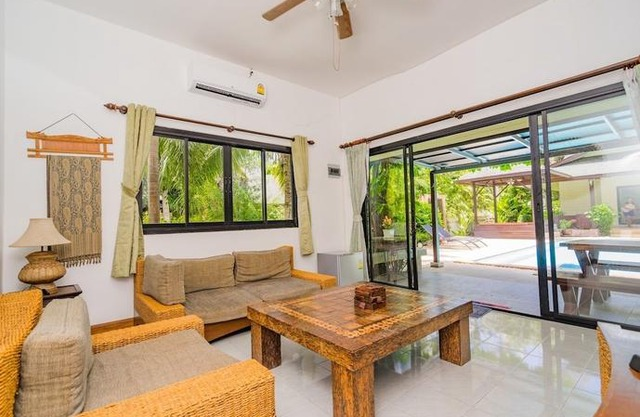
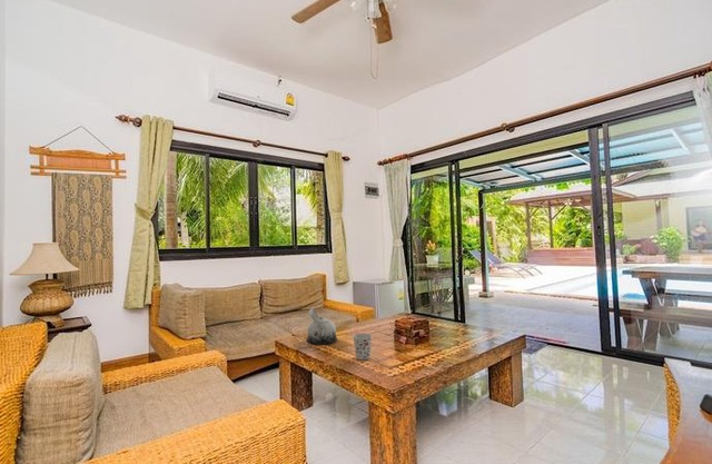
+ teapot [306,307,338,346]
+ cup [352,332,373,361]
